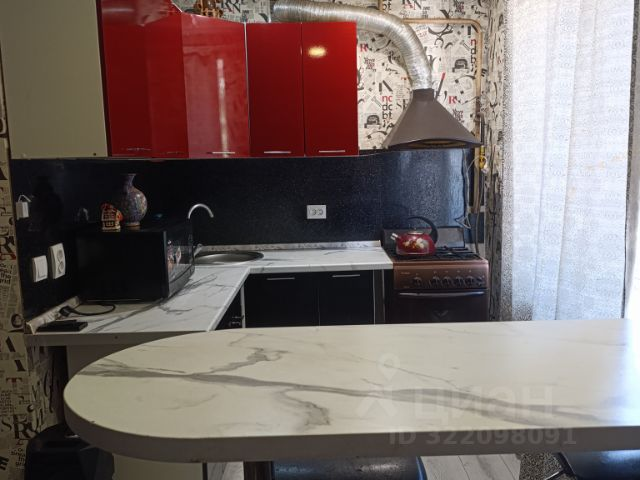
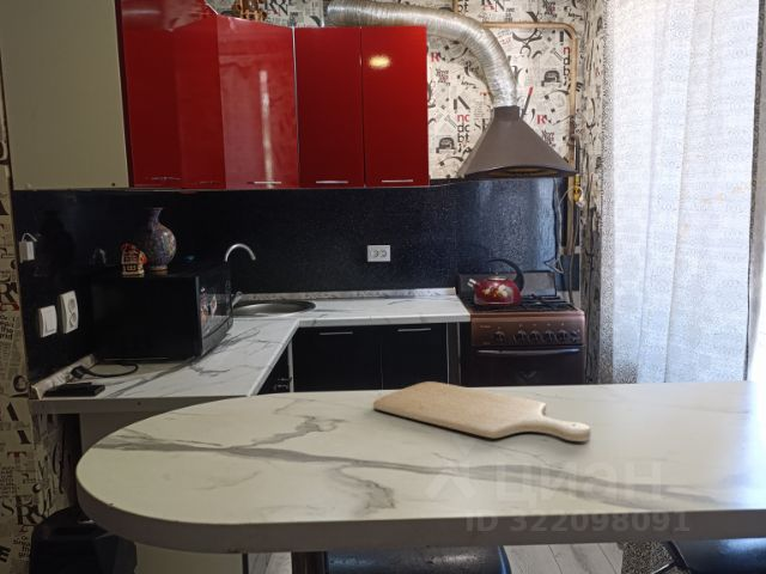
+ chopping board [372,380,591,442]
